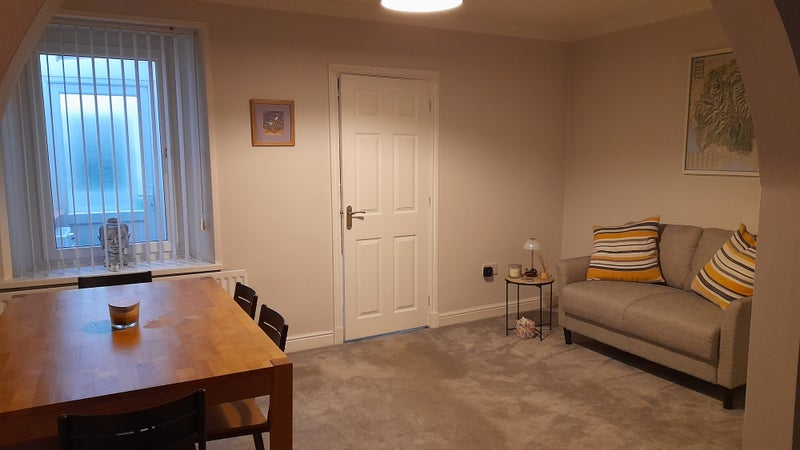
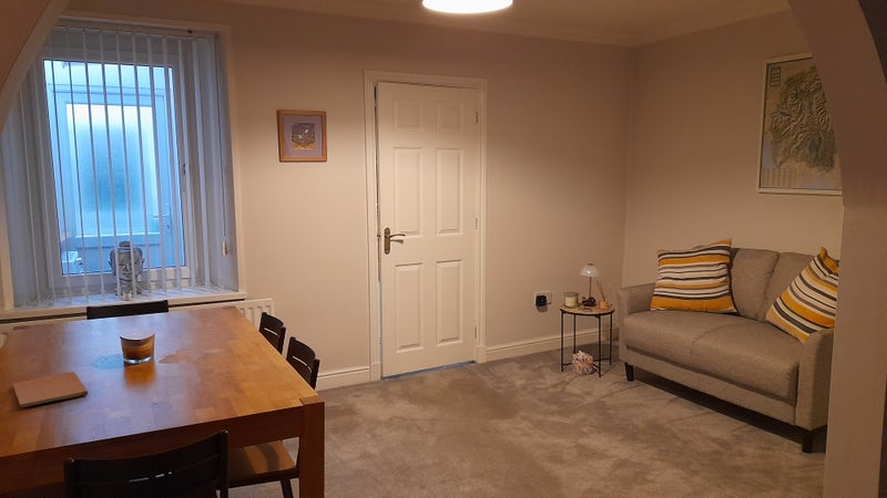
+ book [11,371,89,408]
